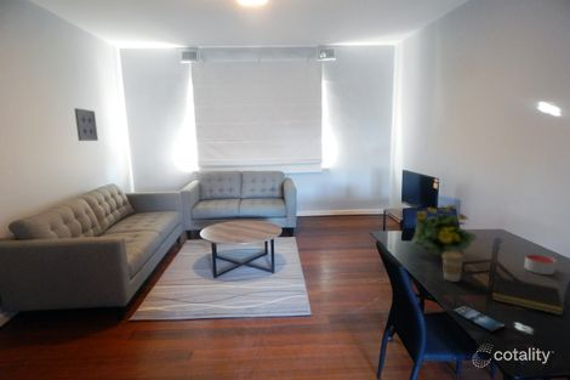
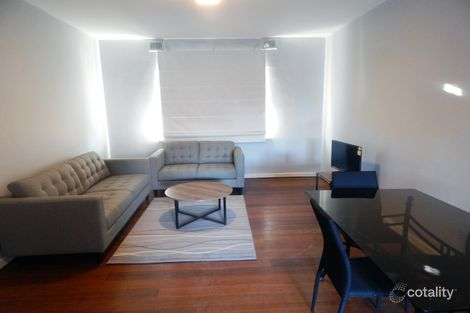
- flowering plant [410,204,478,259]
- notepad [491,274,564,317]
- coffee cup [441,250,466,283]
- wall art [73,107,99,142]
- candle [524,254,557,276]
- smartphone [451,305,506,333]
